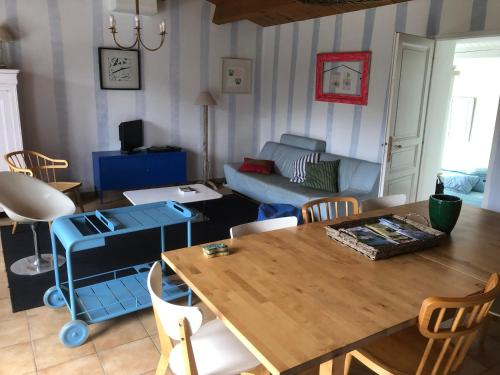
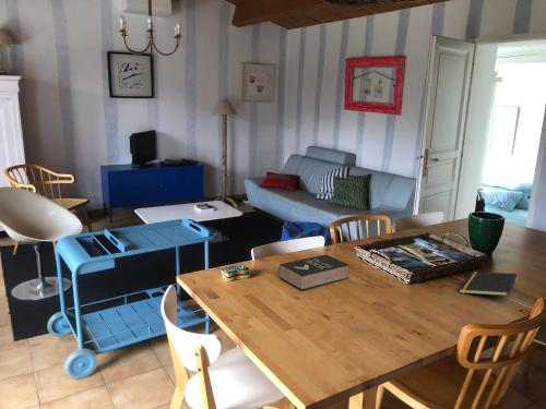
+ book [277,253,351,291]
+ notepad [458,270,518,297]
